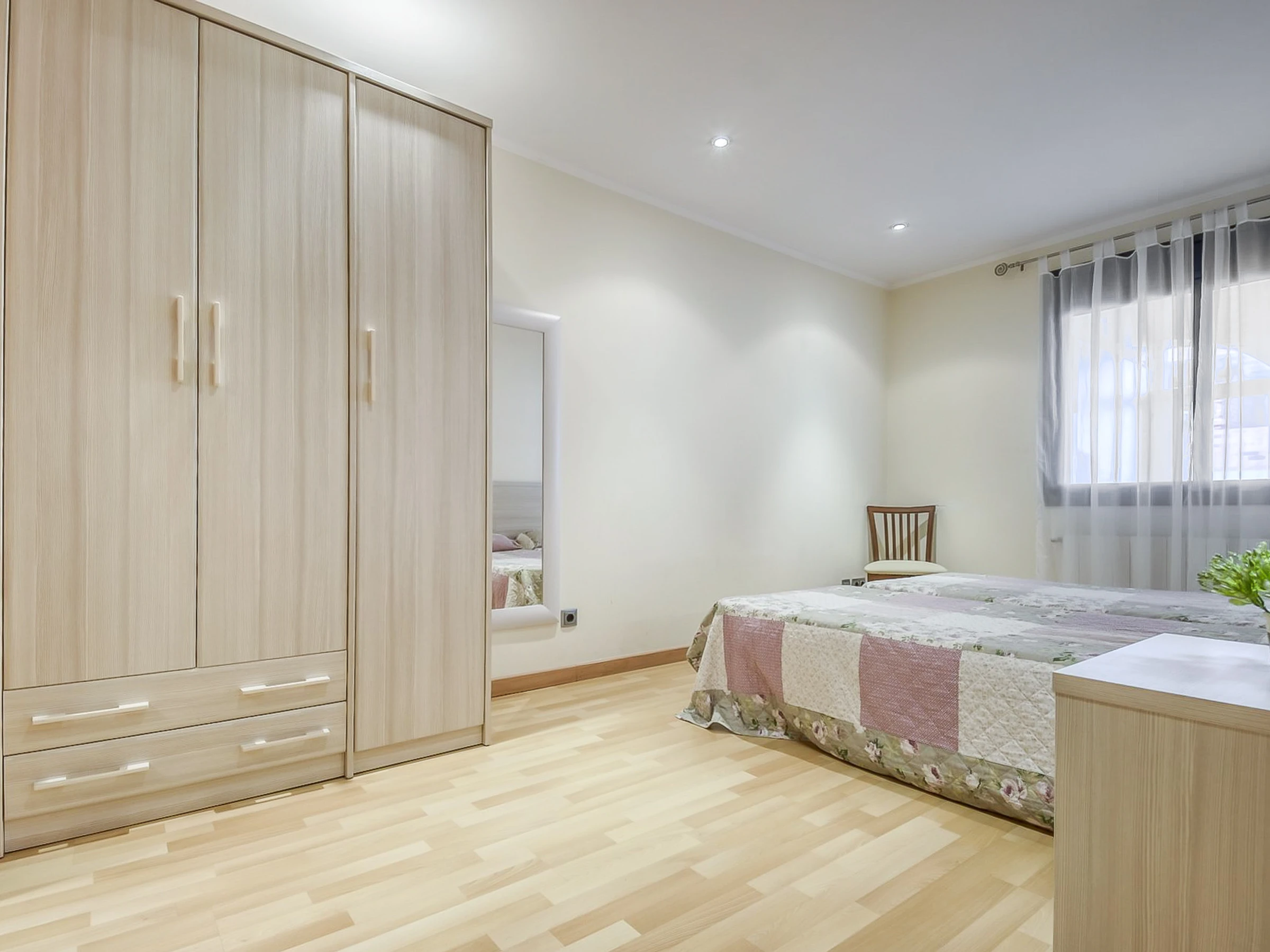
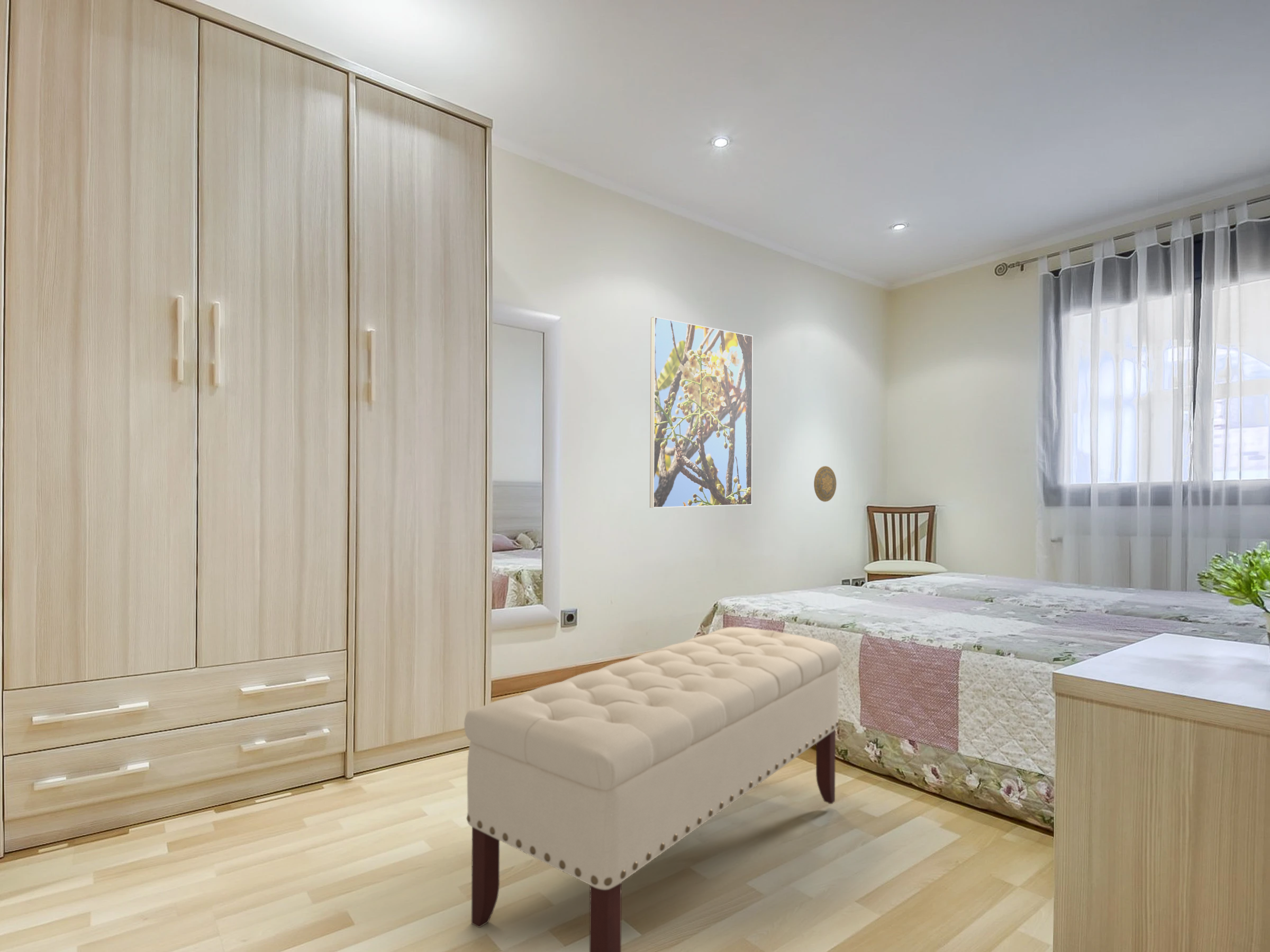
+ bench [464,627,842,952]
+ decorative plate [813,465,837,502]
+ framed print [649,316,754,508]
